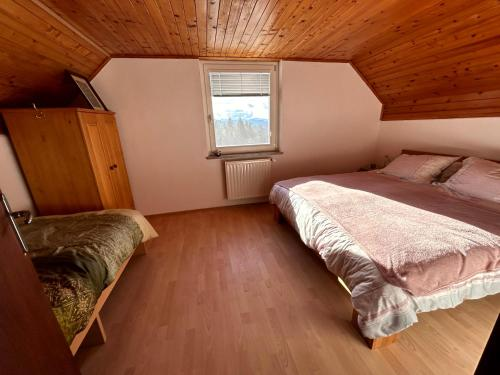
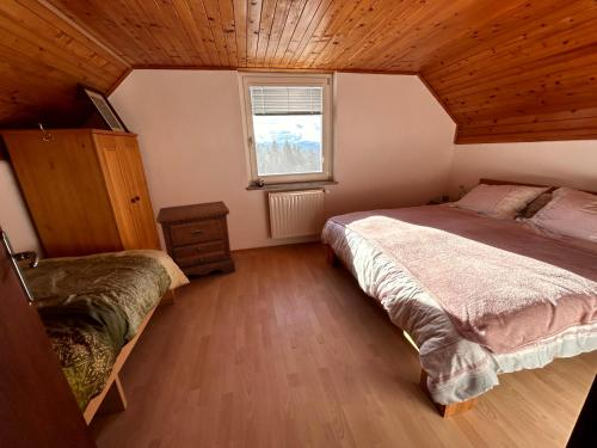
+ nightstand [155,200,236,277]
